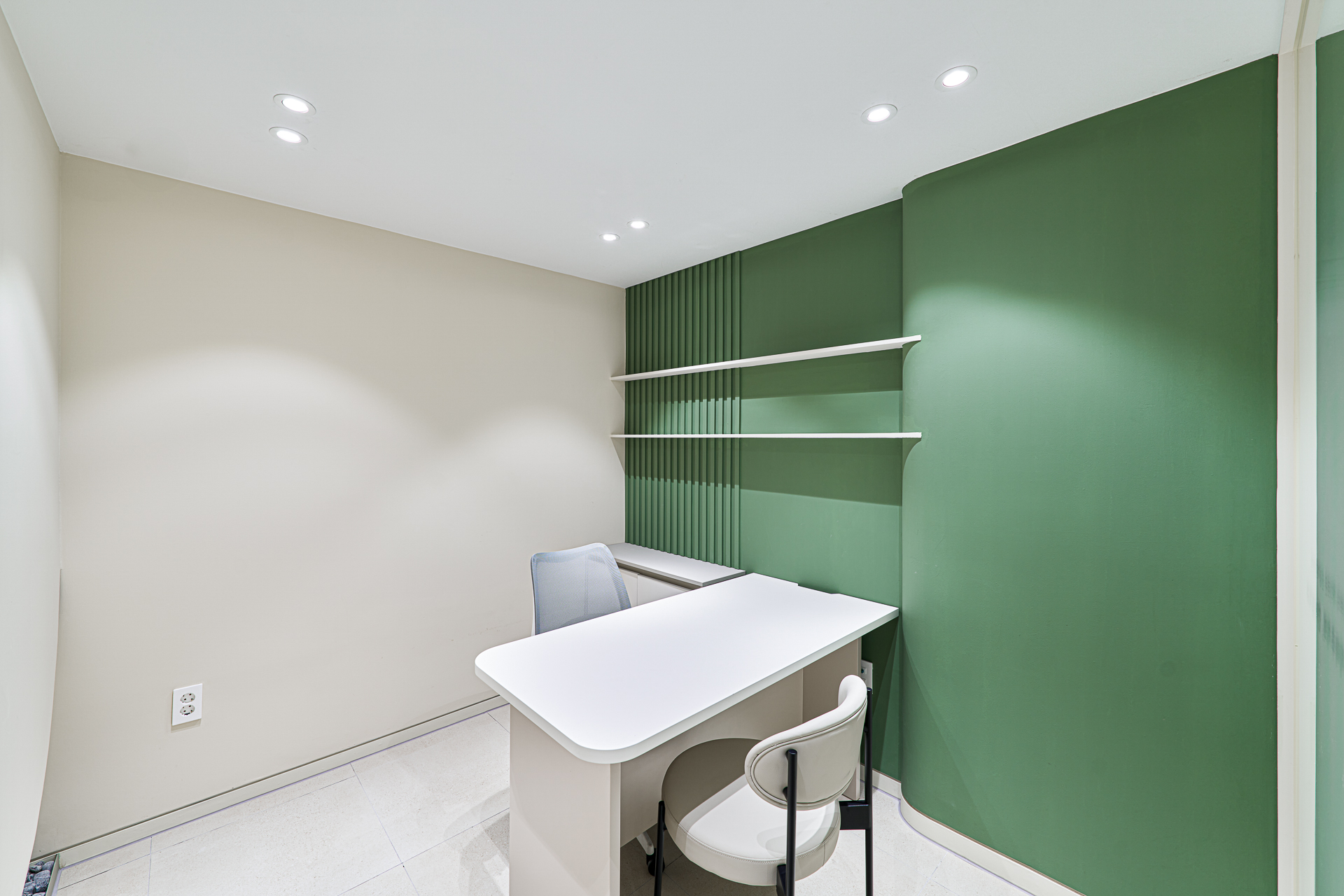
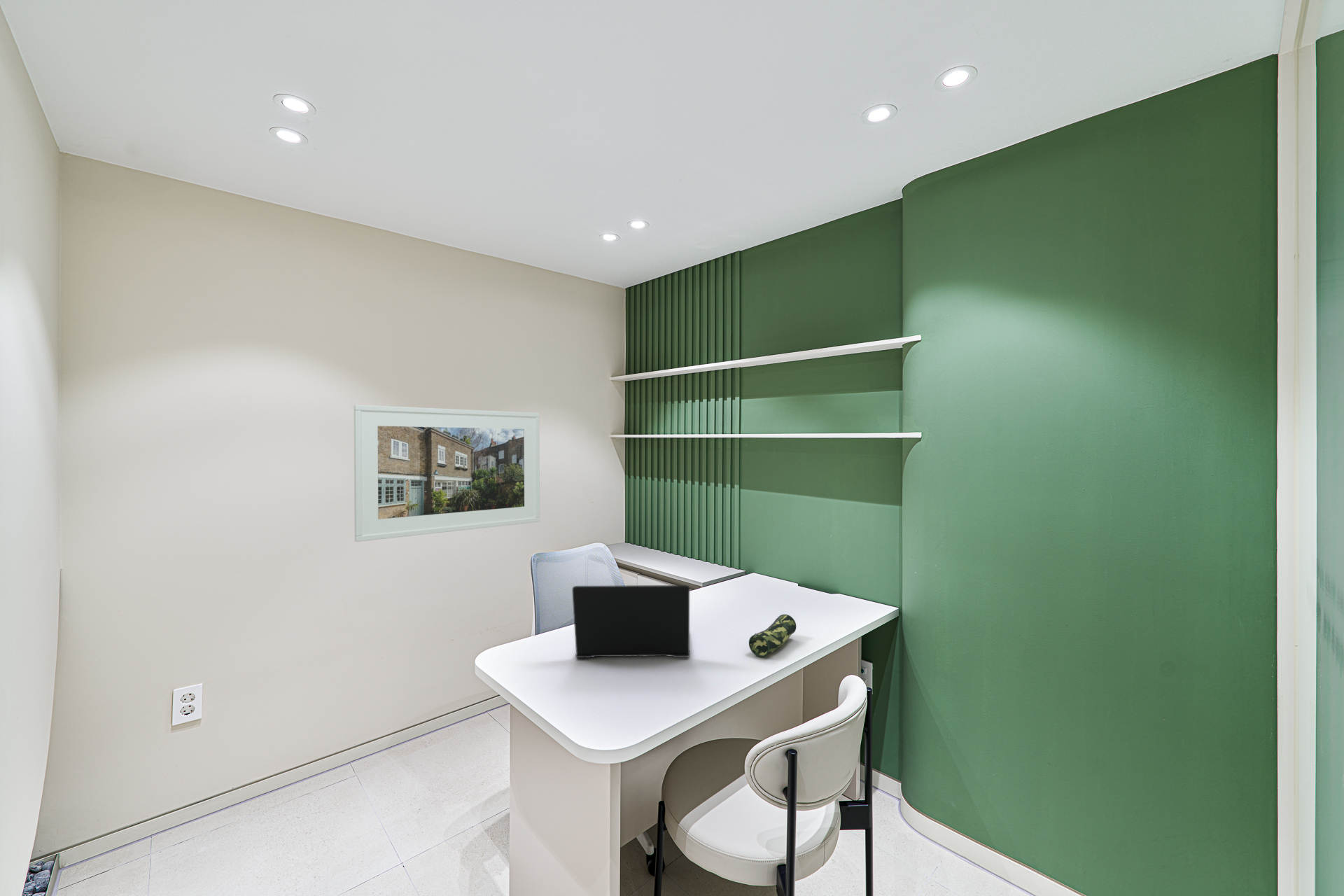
+ pencil case [748,614,797,657]
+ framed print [353,404,540,542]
+ laptop [571,584,691,659]
